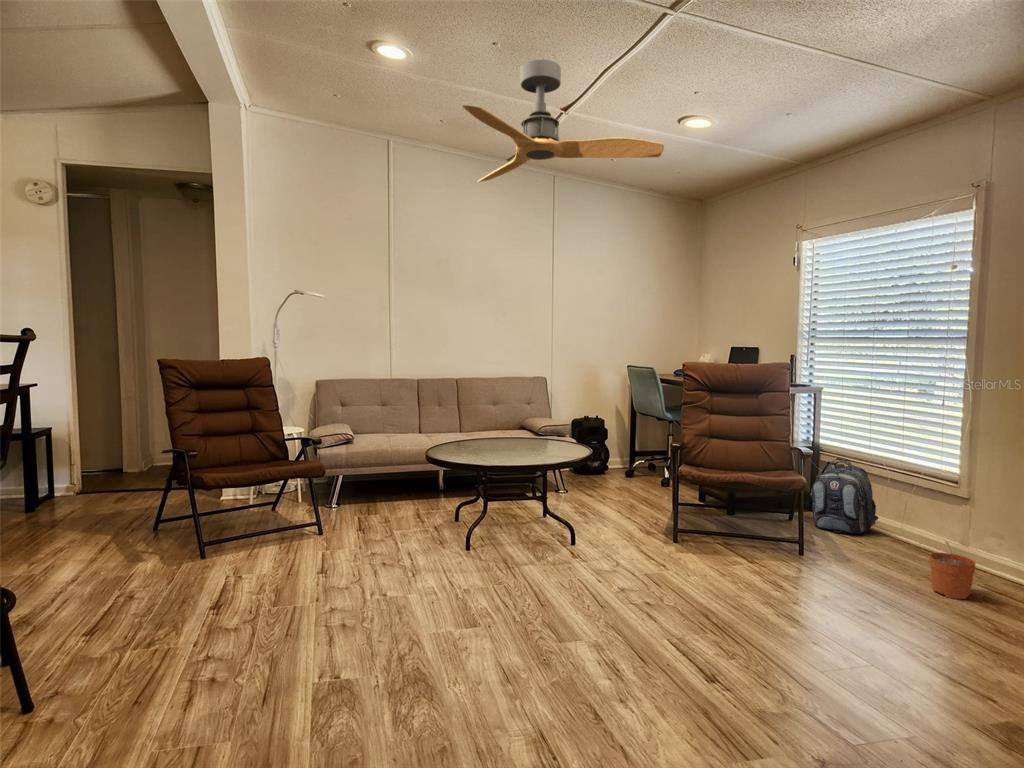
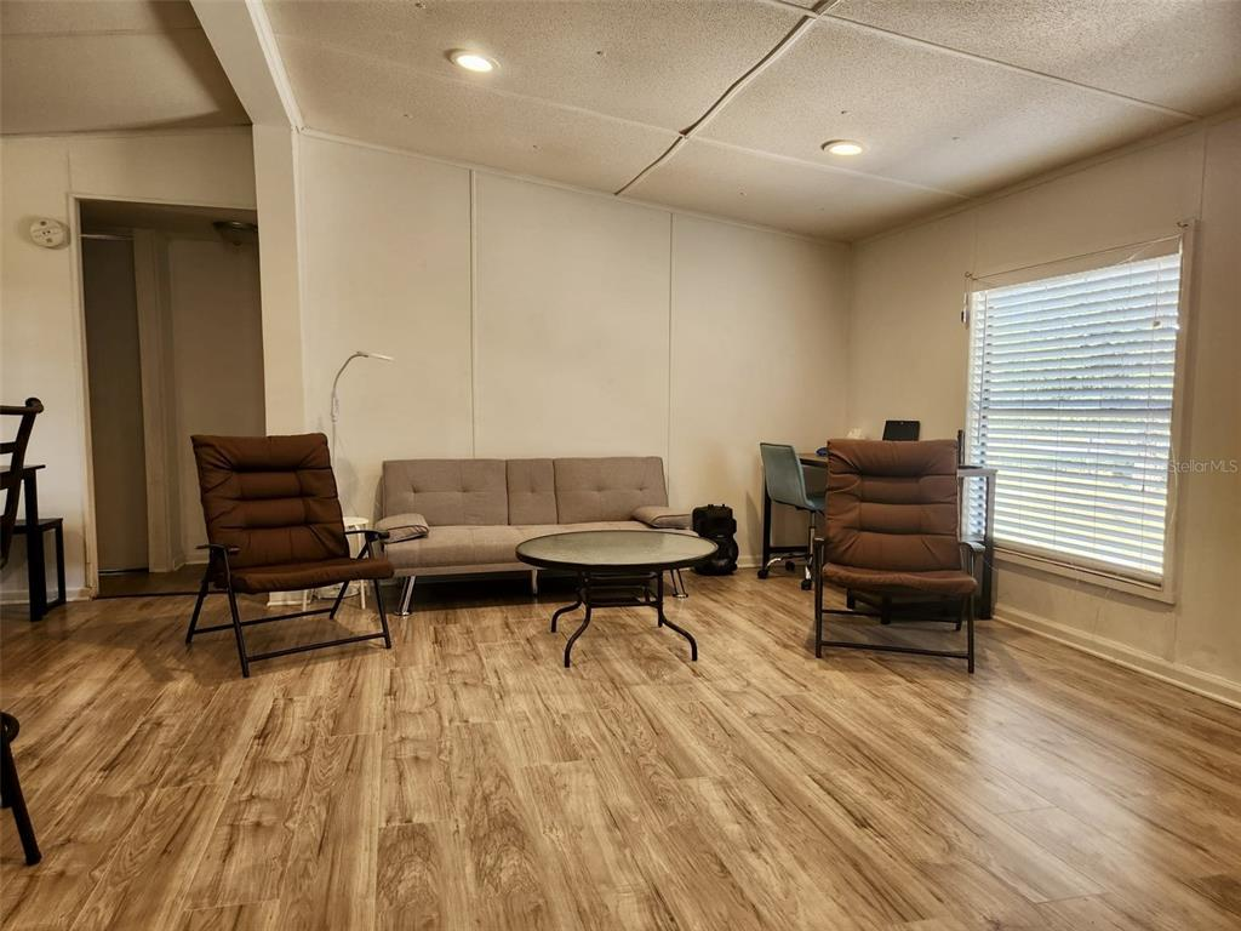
- plant pot [928,540,977,600]
- backpack [810,457,879,535]
- ceiling fan [462,59,665,183]
